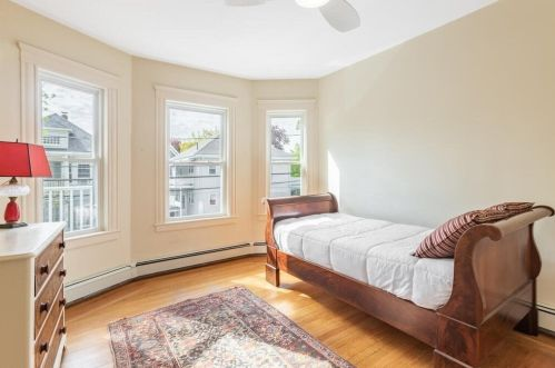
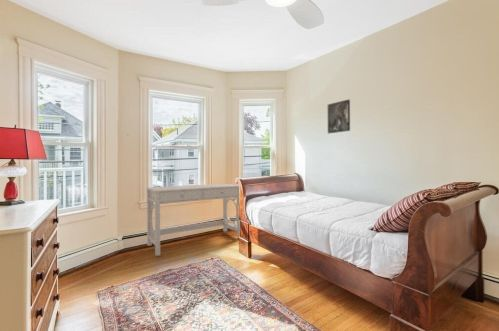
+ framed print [327,98,351,134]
+ desk [145,183,241,257]
